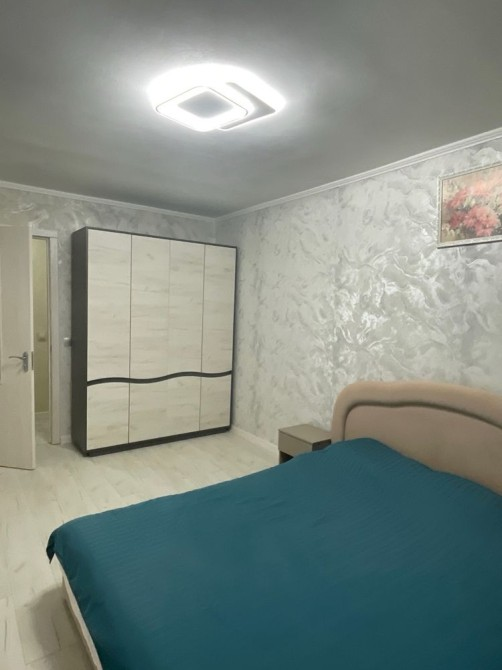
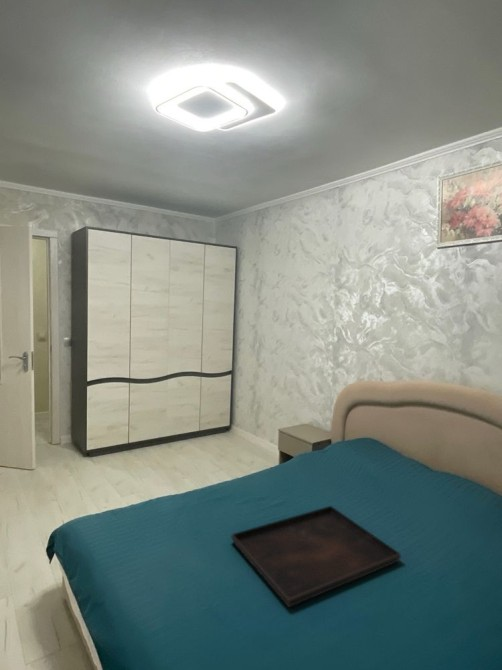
+ serving tray [230,505,402,608]
